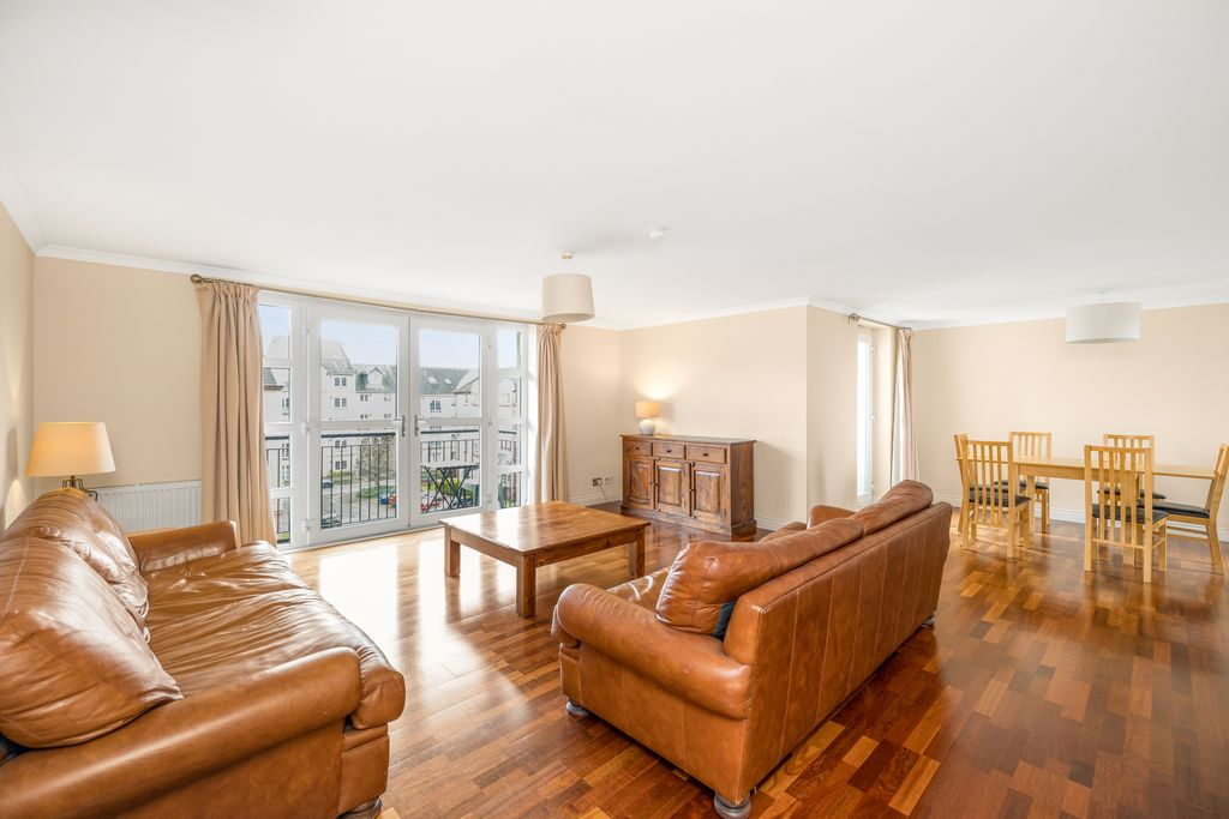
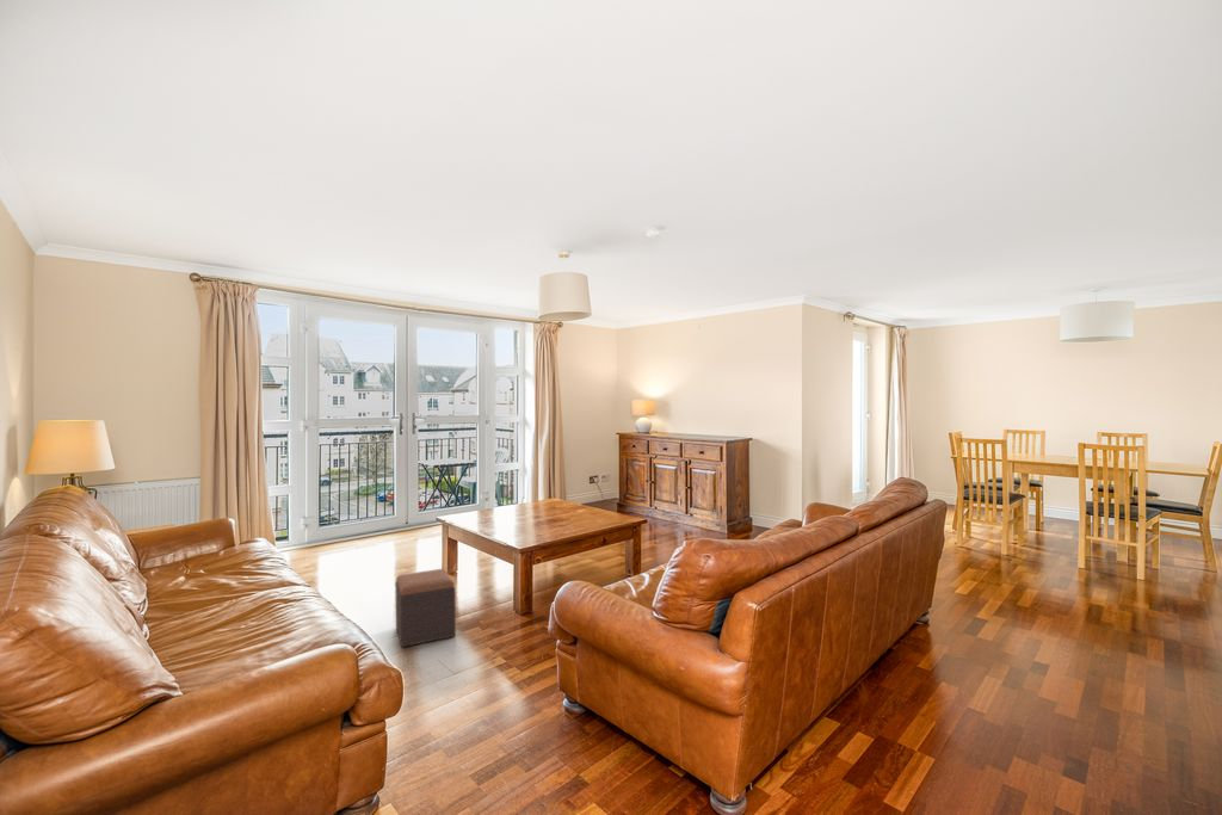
+ footstool [394,568,457,648]
